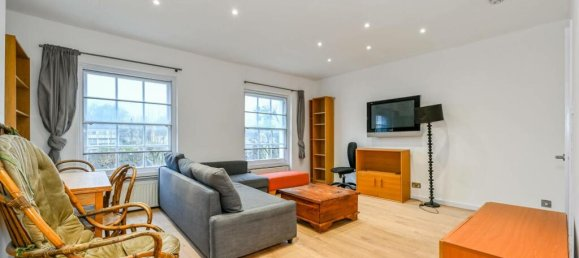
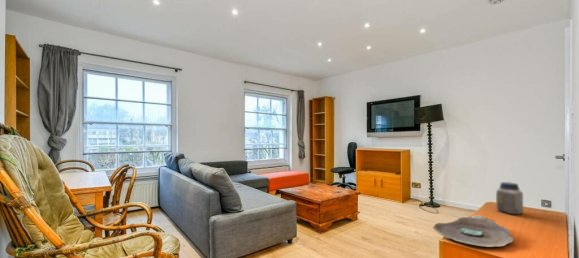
+ jar [495,181,524,215]
+ decorative bowl [432,214,514,248]
